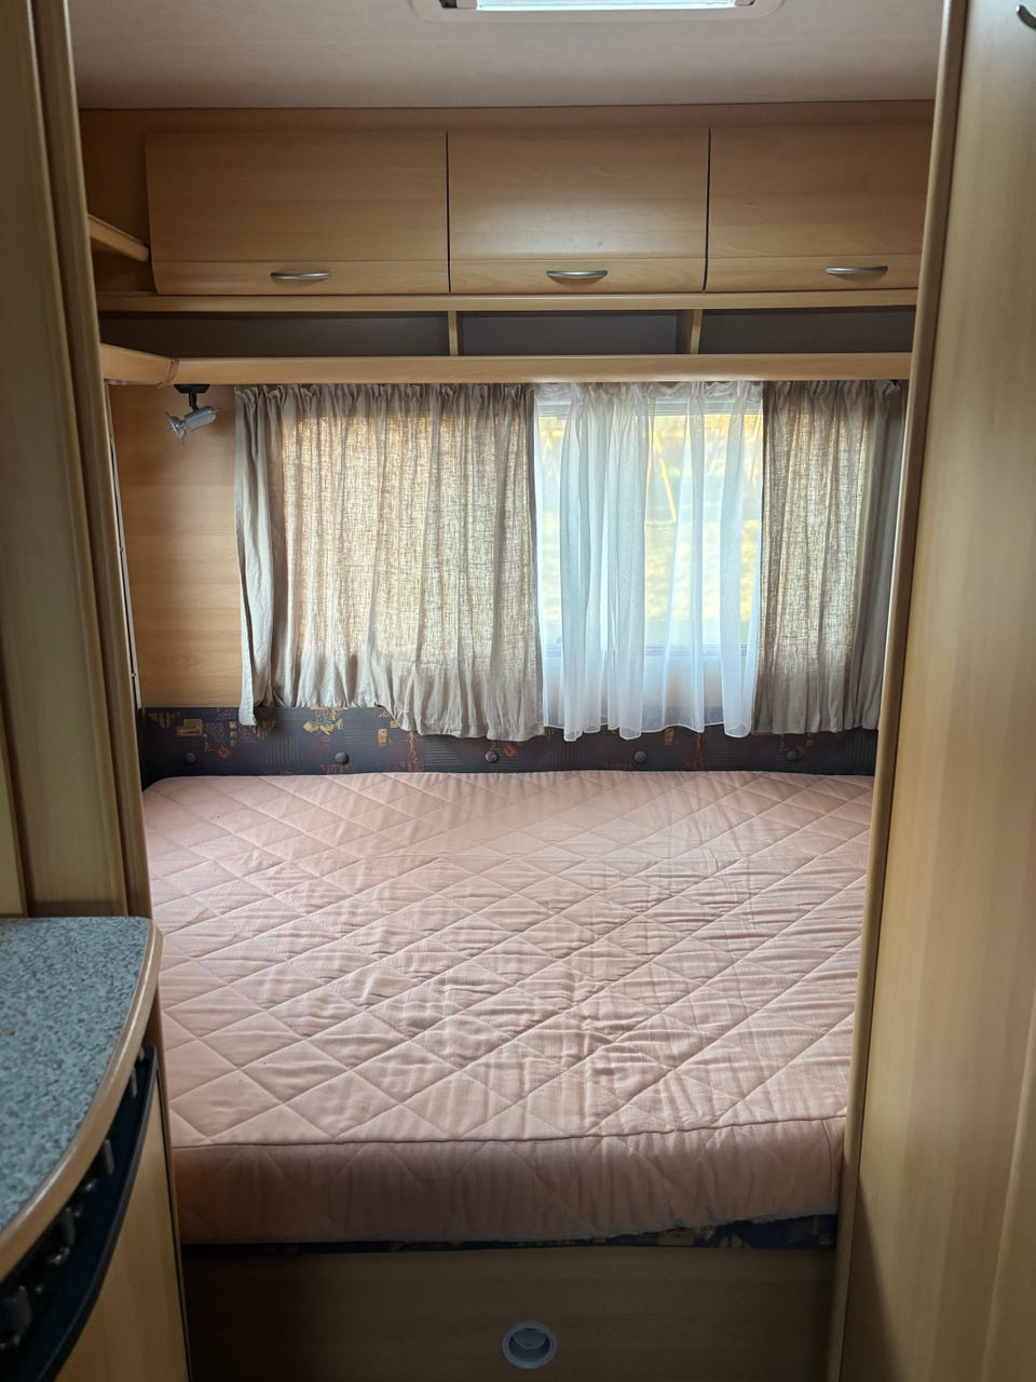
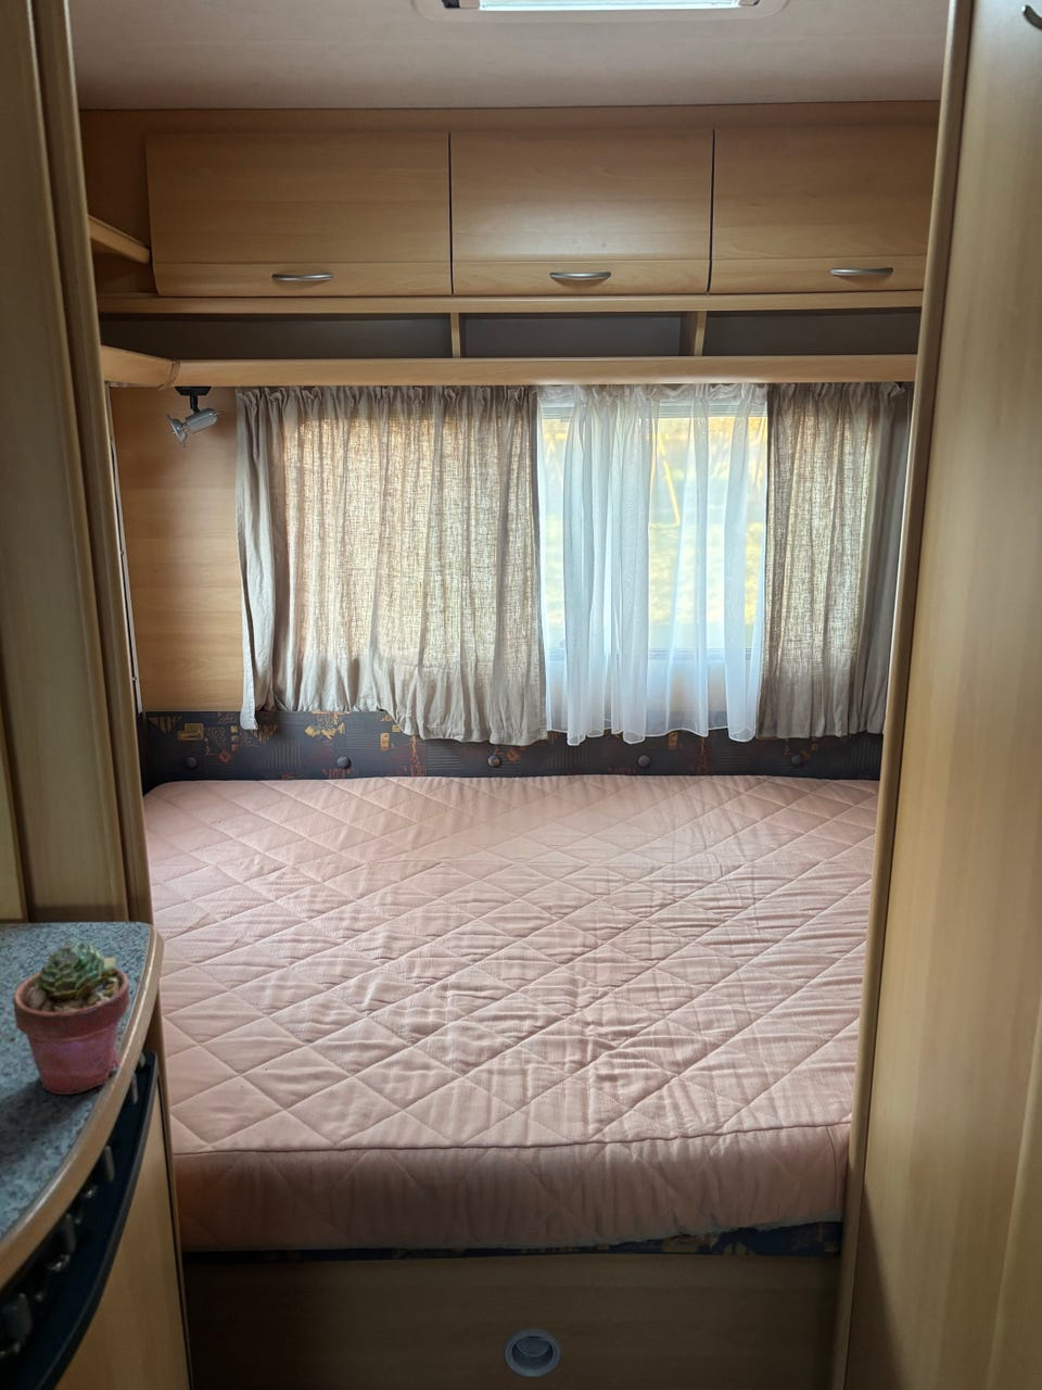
+ potted succulent [12,941,131,1096]
